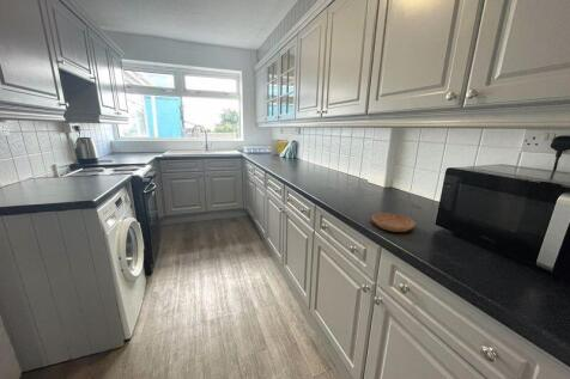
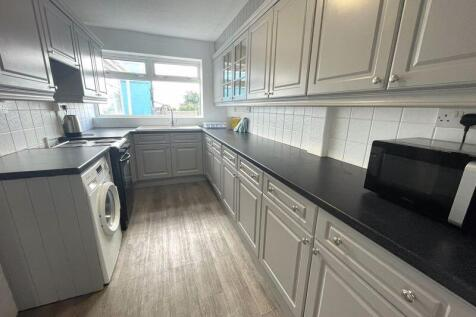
- saucer [371,212,417,233]
